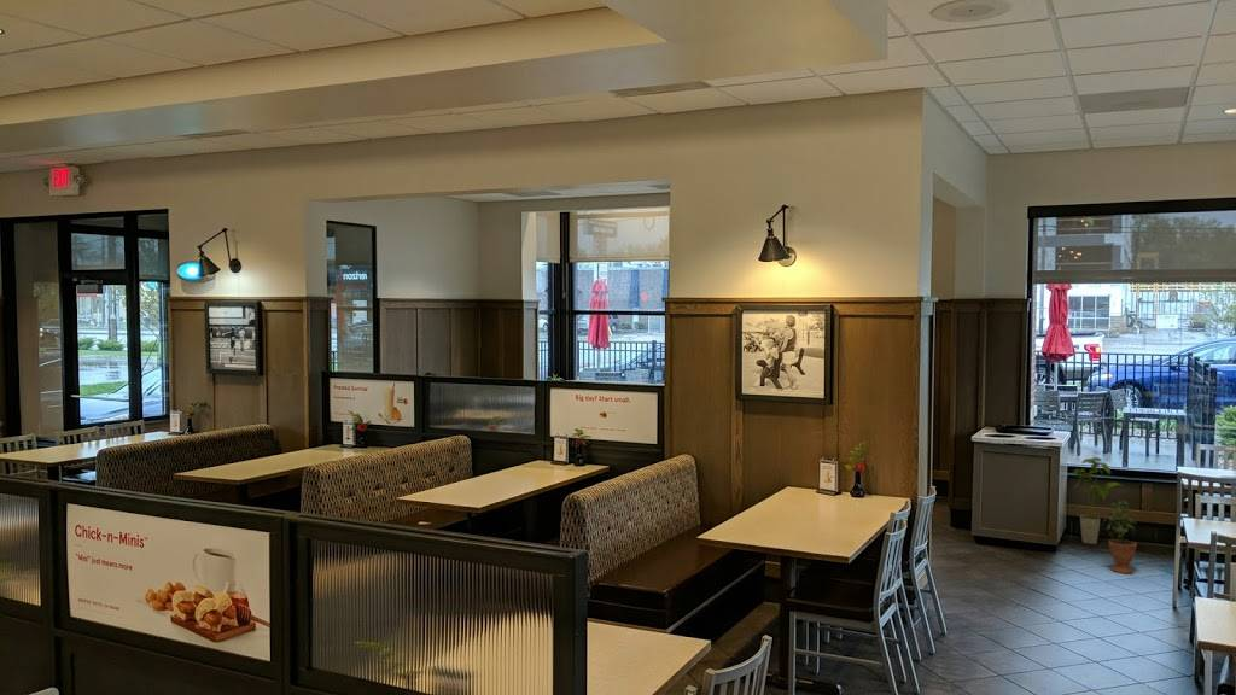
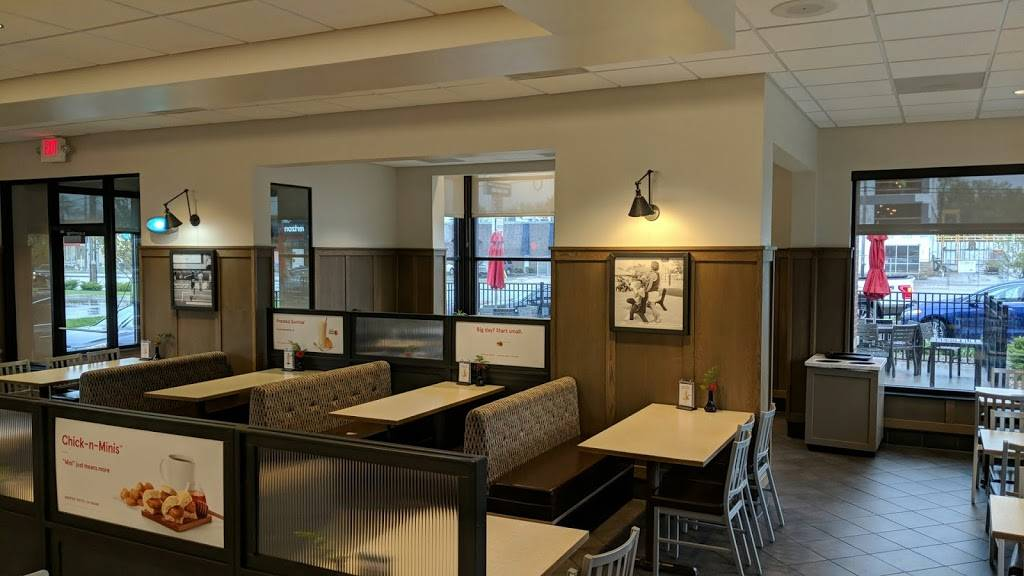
- house plant [1071,456,1124,545]
- potted plant [1102,497,1138,574]
